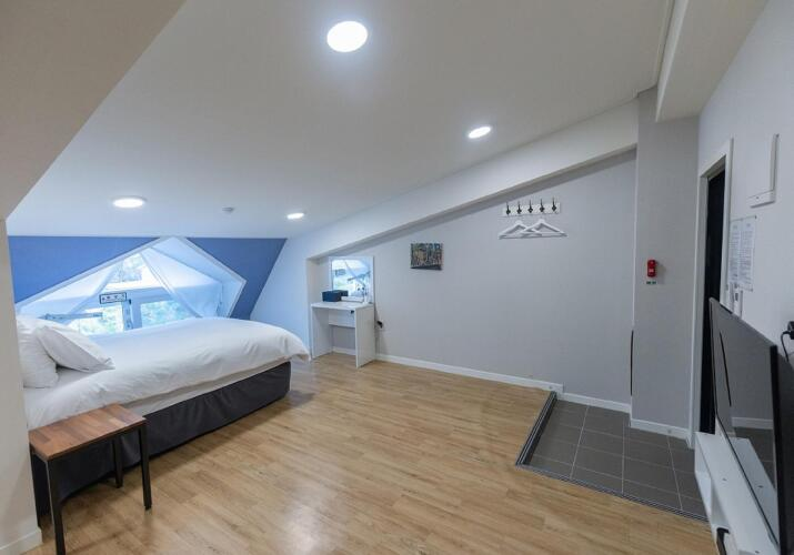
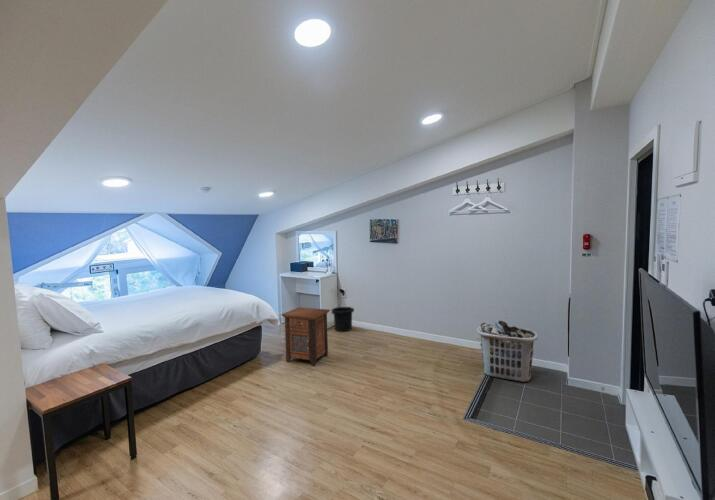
+ clothes hamper [476,320,539,383]
+ trash can [331,306,355,332]
+ nightstand [280,306,331,367]
